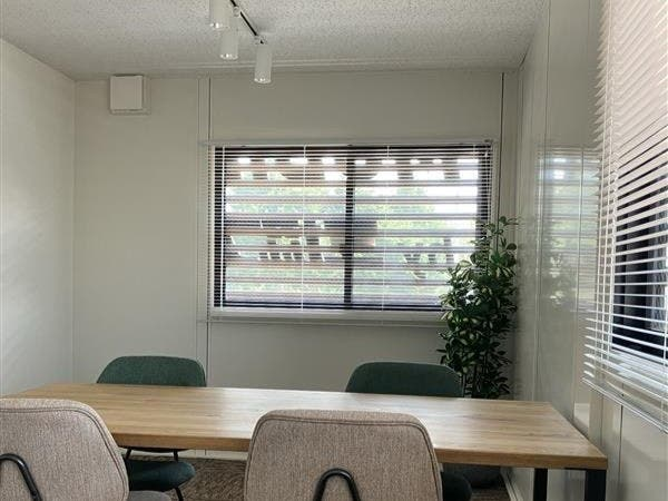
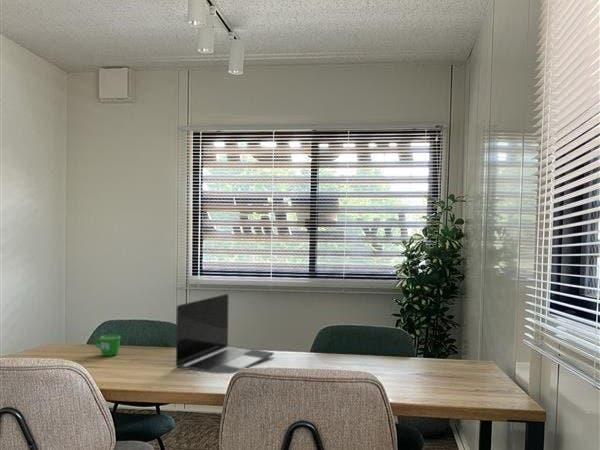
+ laptop [175,293,275,375]
+ mug [94,334,121,357]
